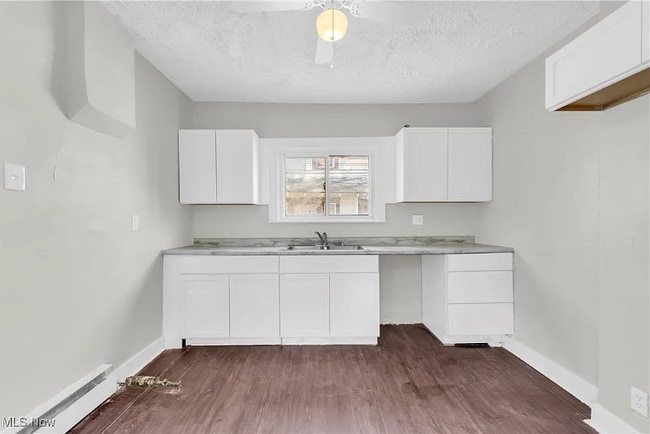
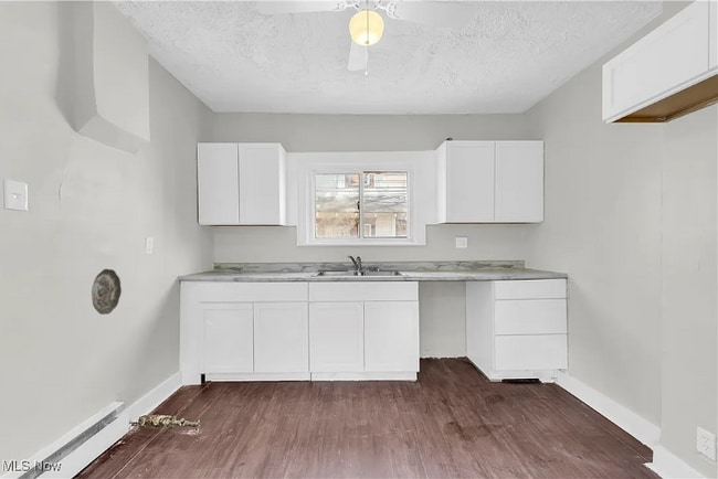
+ decorative plate [91,268,123,316]
